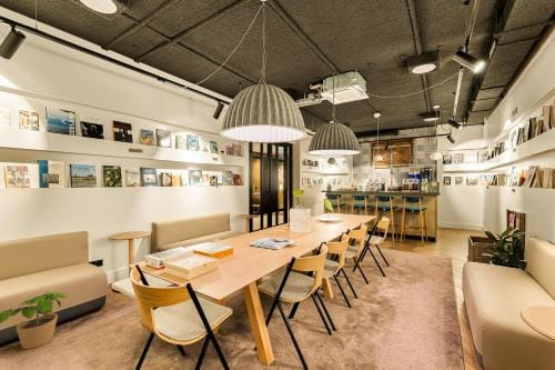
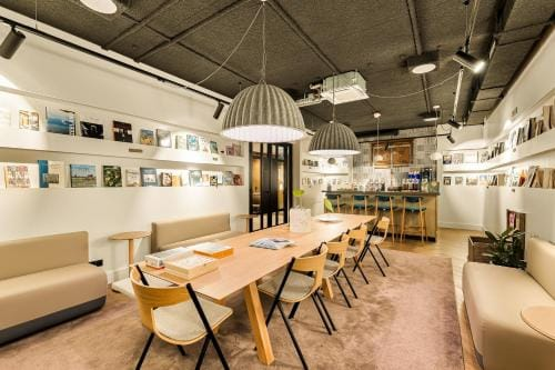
- potted plant [0,291,68,350]
